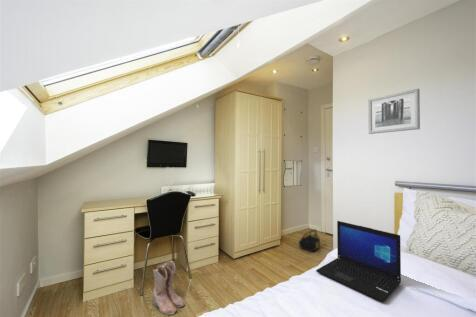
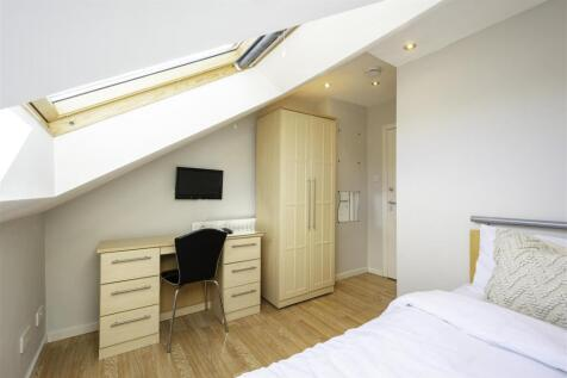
- boots [152,260,186,316]
- laptop [315,220,402,303]
- backpack [298,228,321,253]
- wall art [367,88,421,135]
